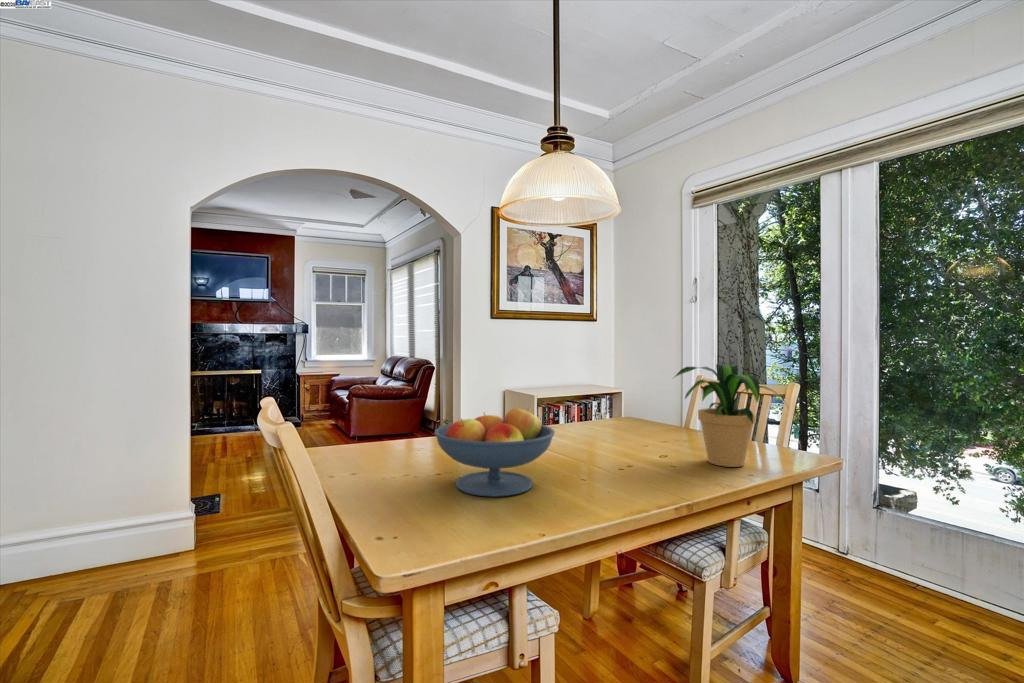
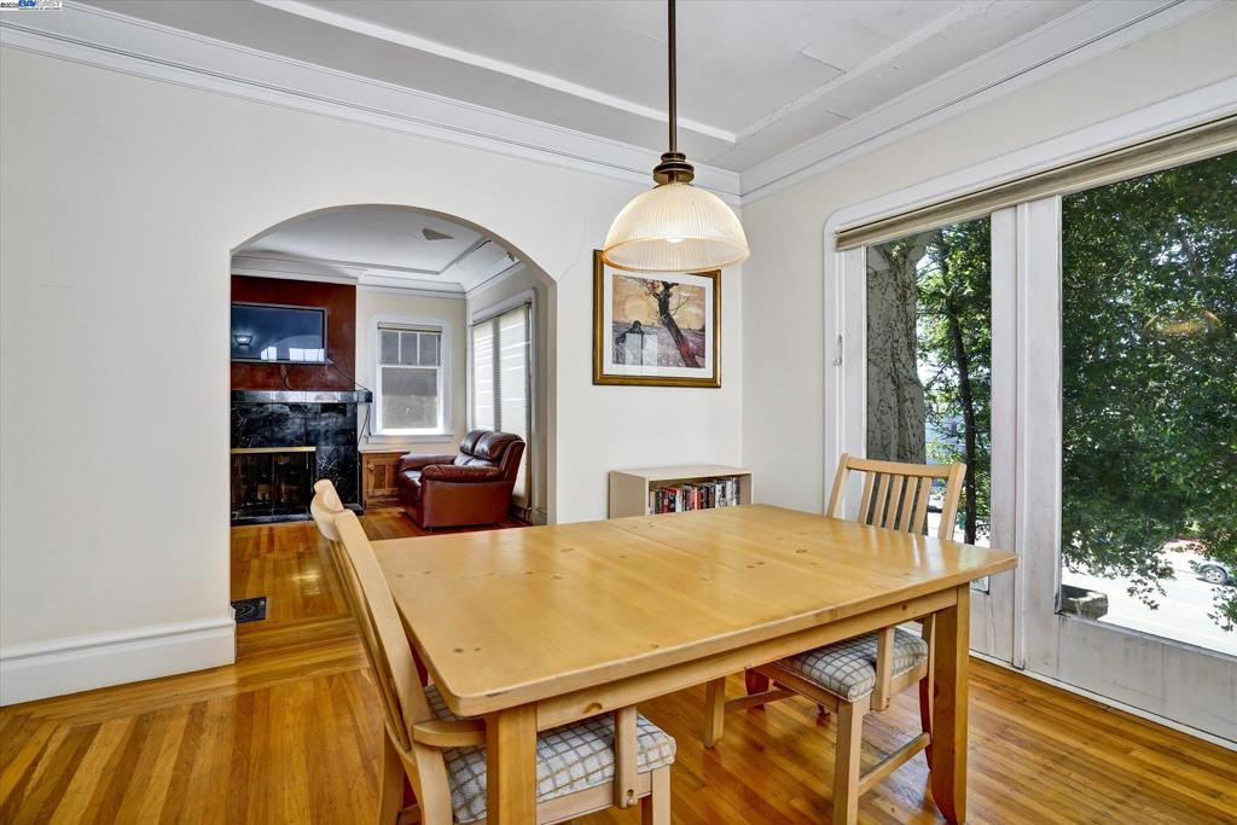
- potted plant [673,363,790,468]
- fruit bowl [434,406,556,498]
